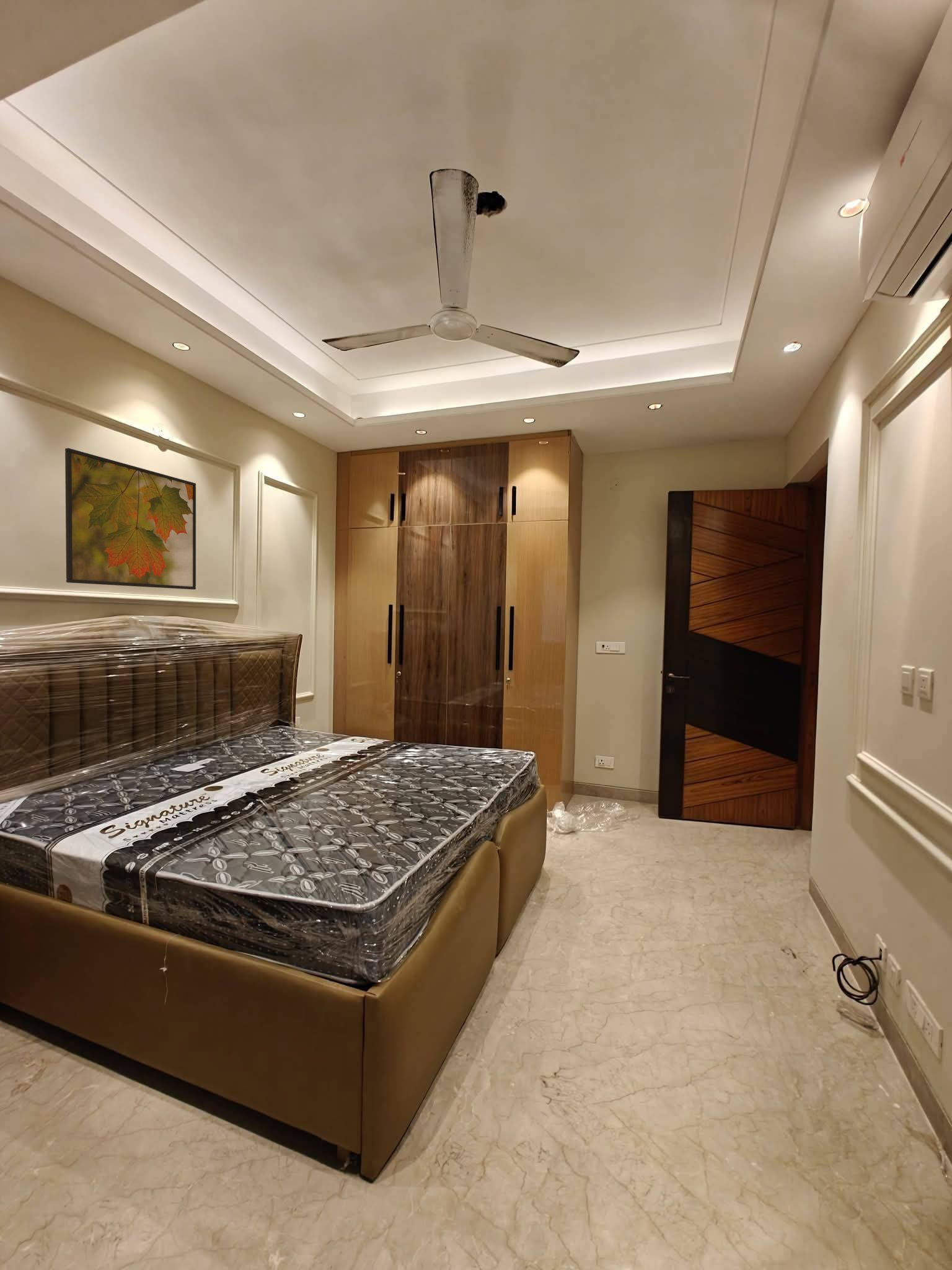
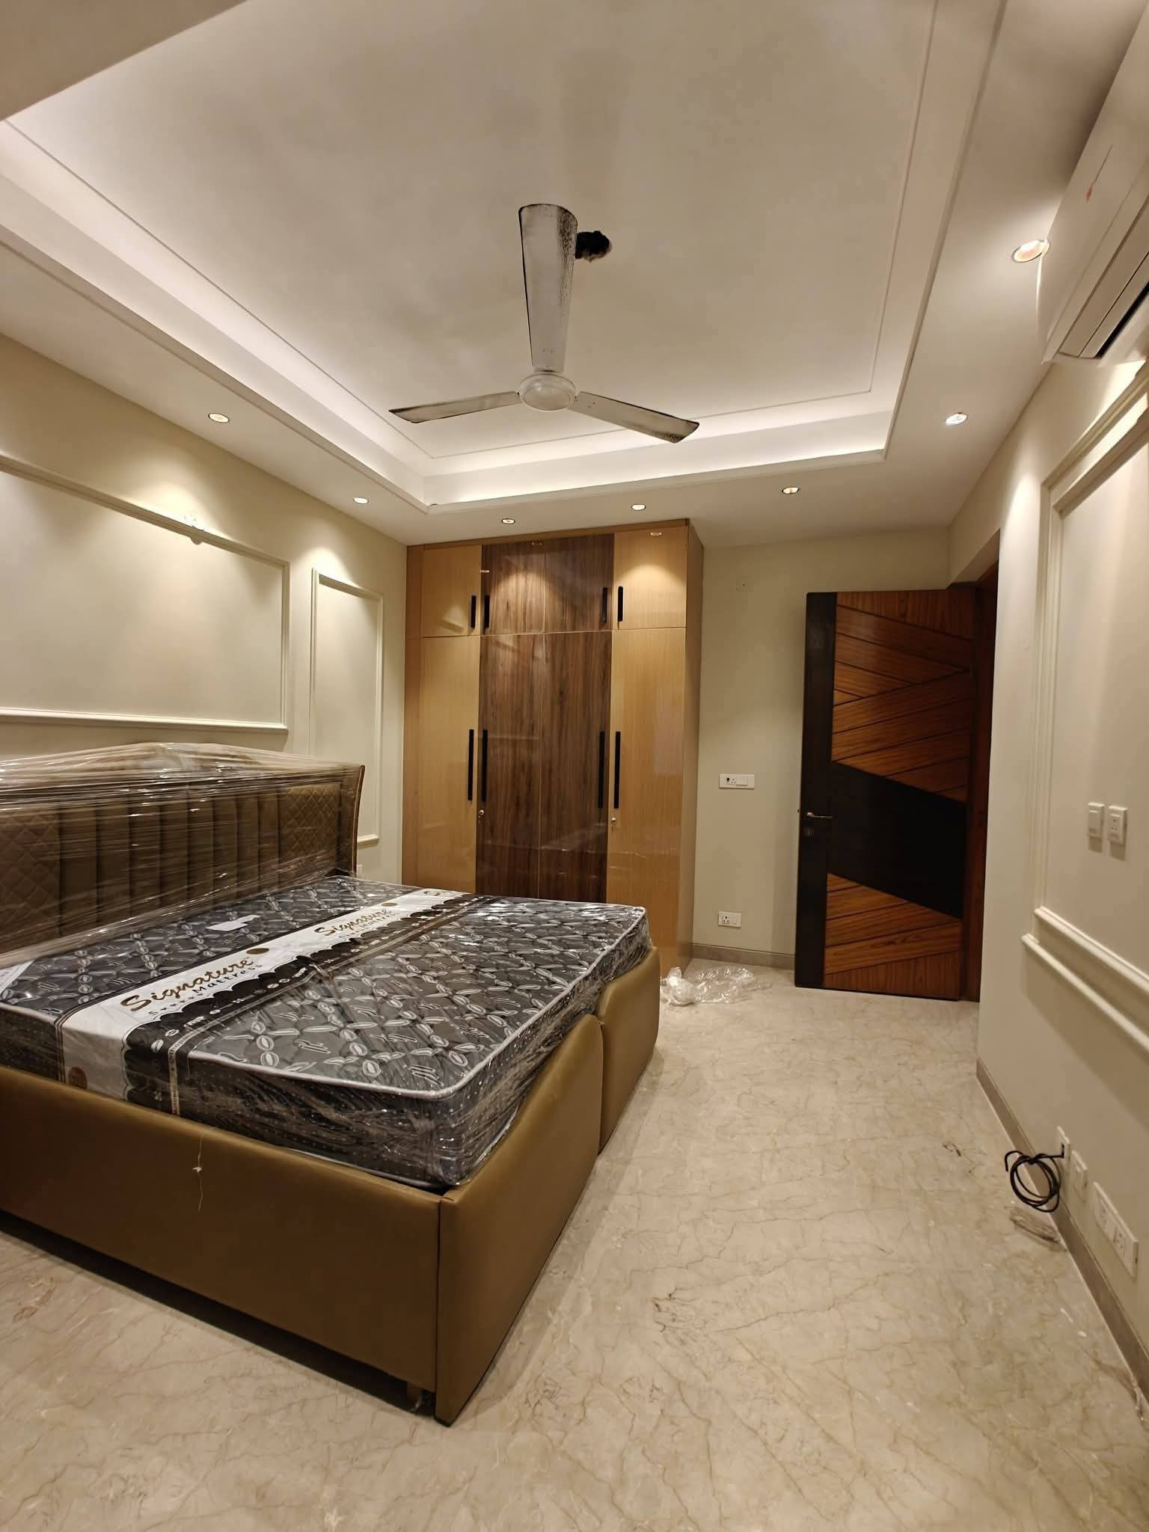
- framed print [64,448,196,590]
